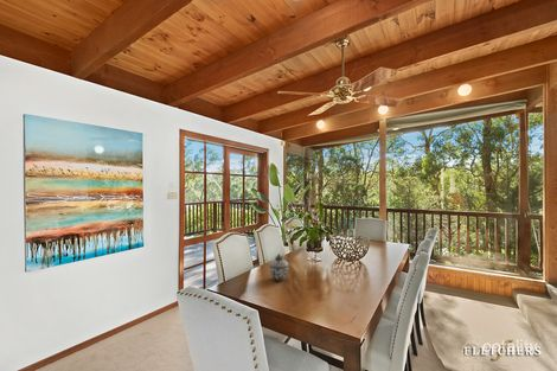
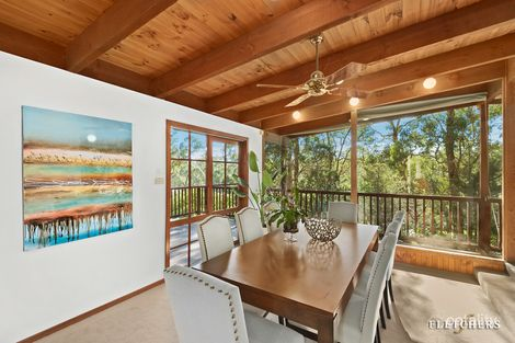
- lidded jar [268,252,290,282]
